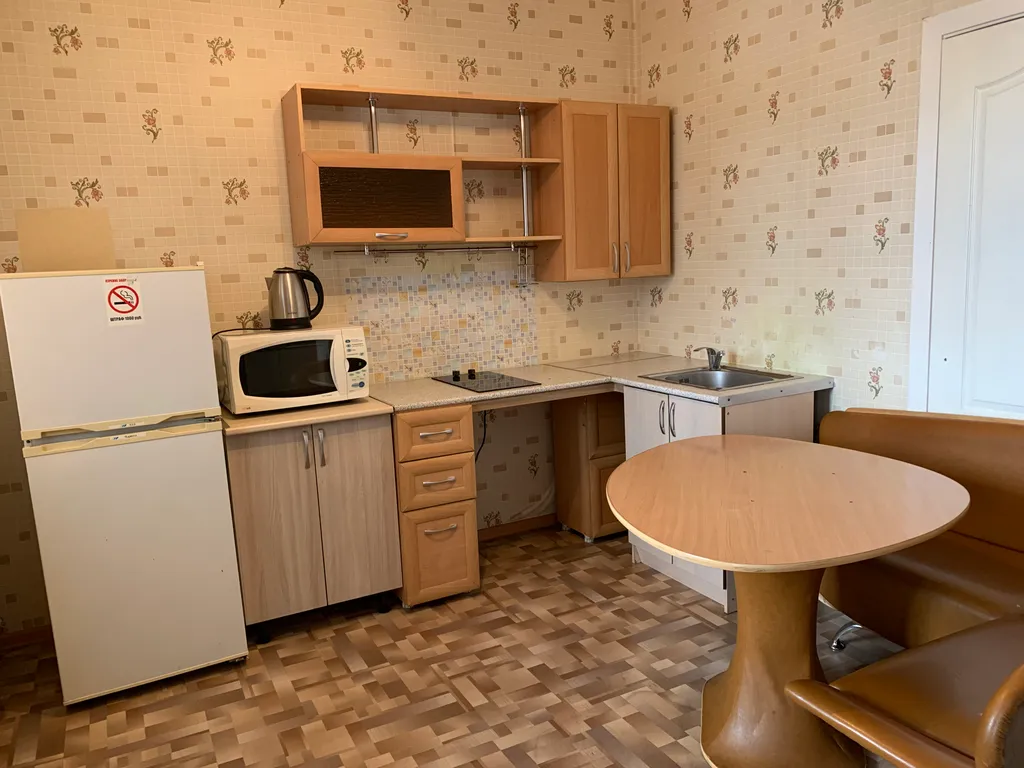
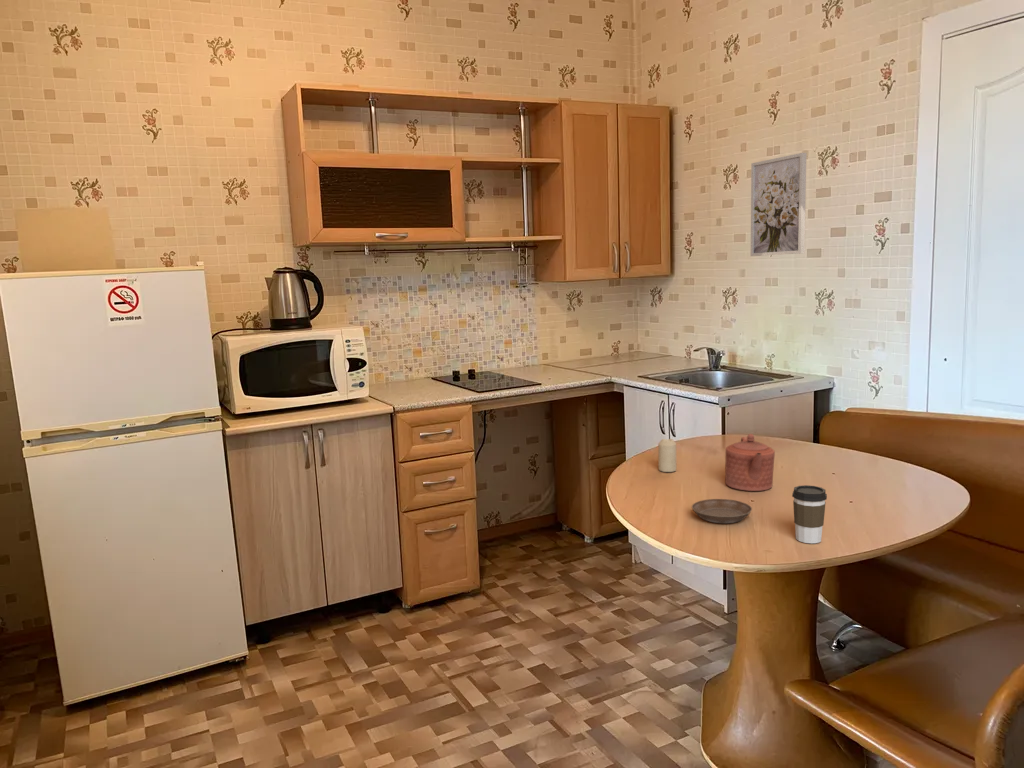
+ wall art [750,152,807,257]
+ saucer [691,498,753,524]
+ candle [657,438,677,473]
+ coffee cup [791,484,828,544]
+ teapot [724,433,776,492]
